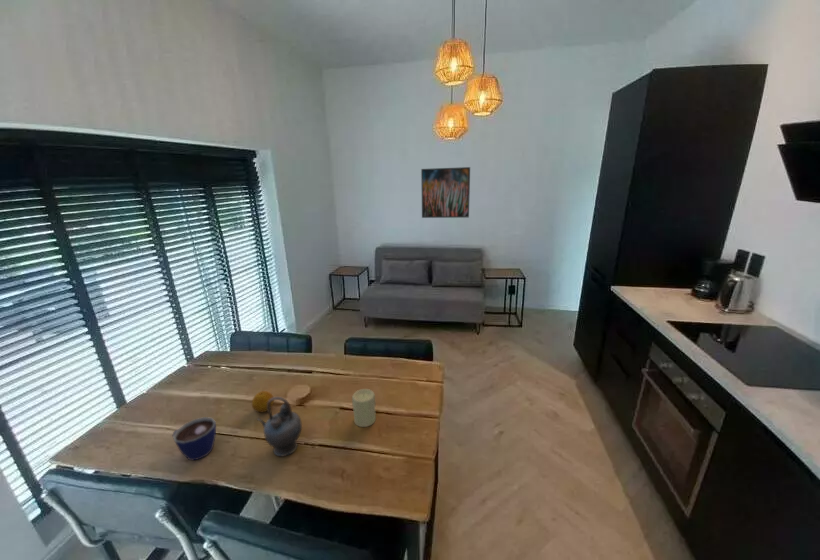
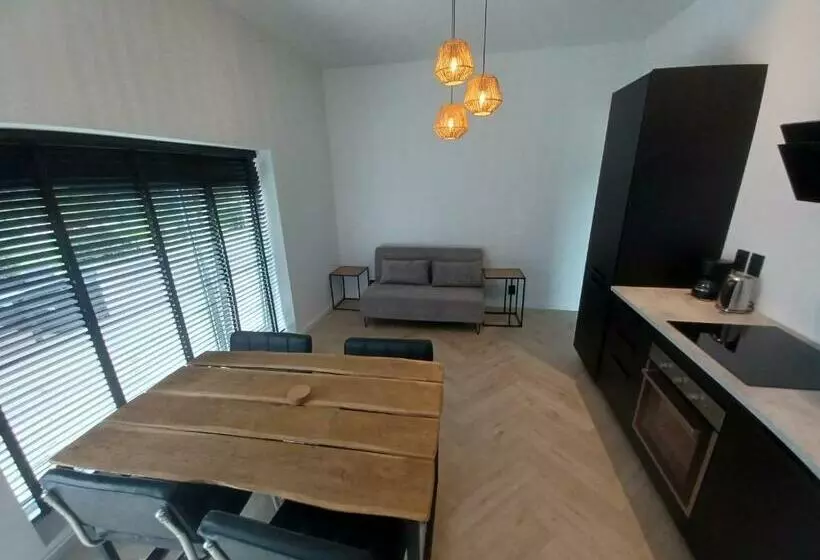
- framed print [420,166,471,219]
- candle [351,388,377,428]
- fruit [251,390,275,413]
- teapot [256,396,303,457]
- cup [172,416,217,461]
